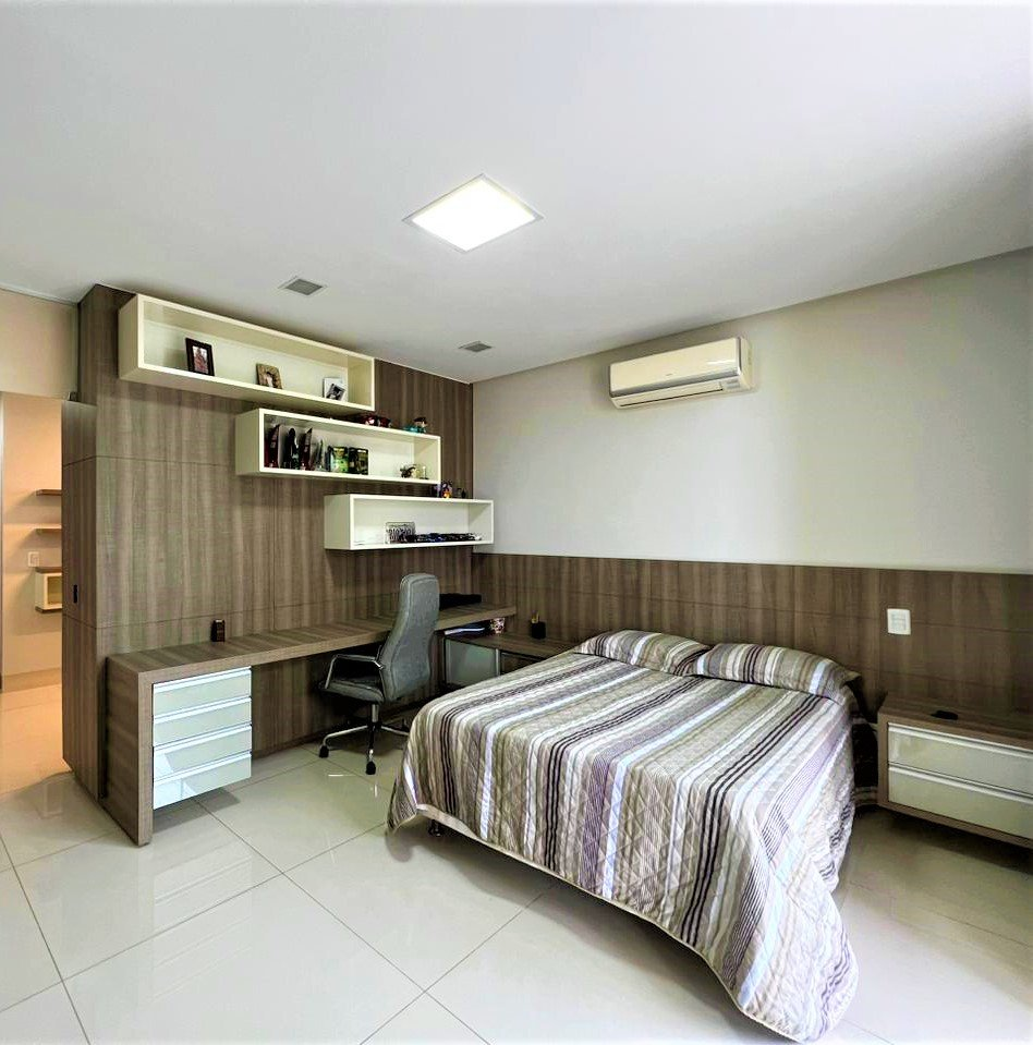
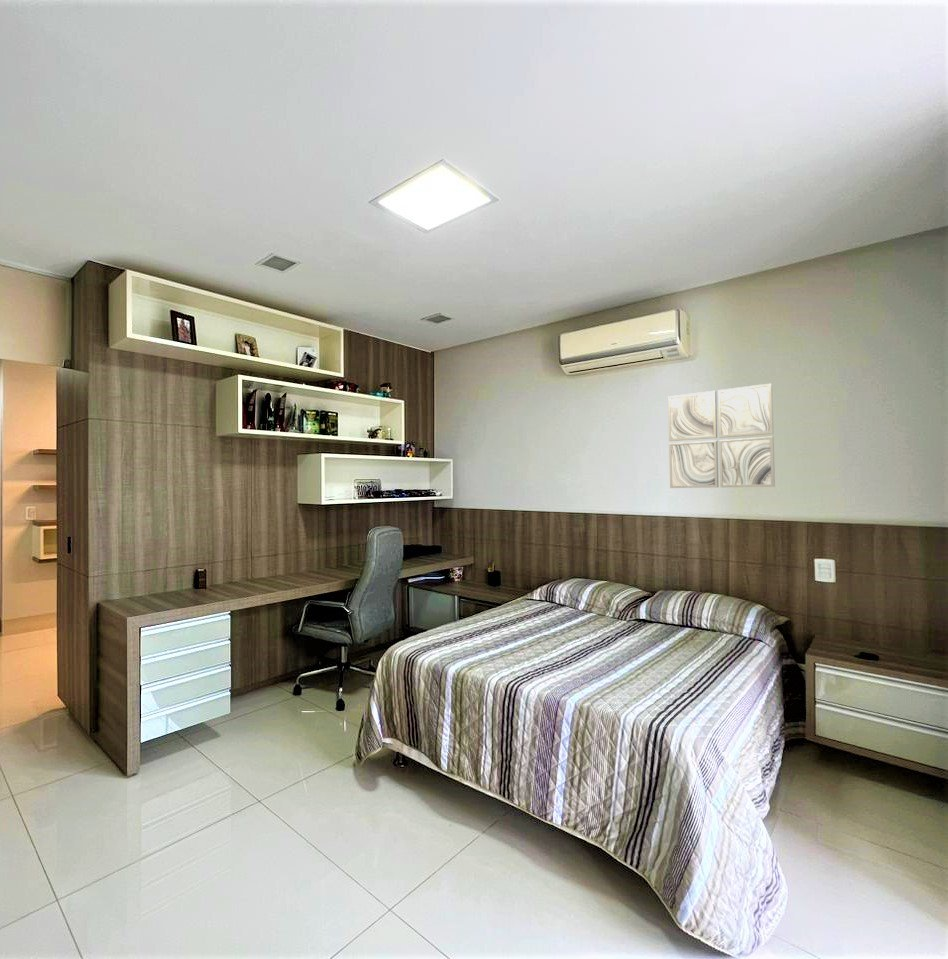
+ wall art [667,382,776,489]
